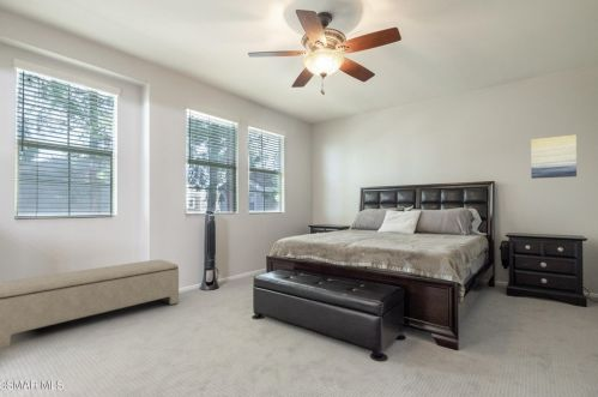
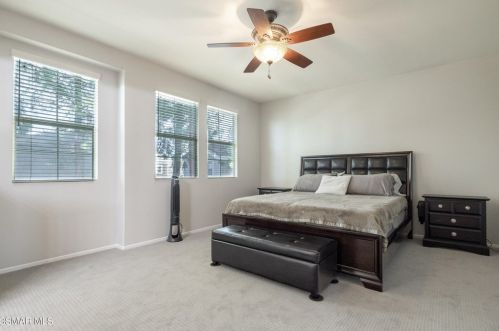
- wall art [530,133,578,180]
- bench [0,259,180,349]
